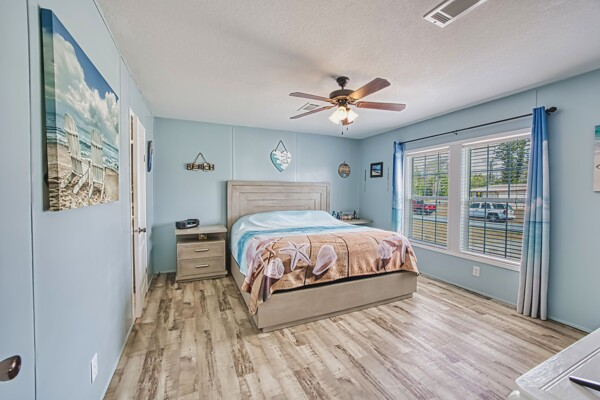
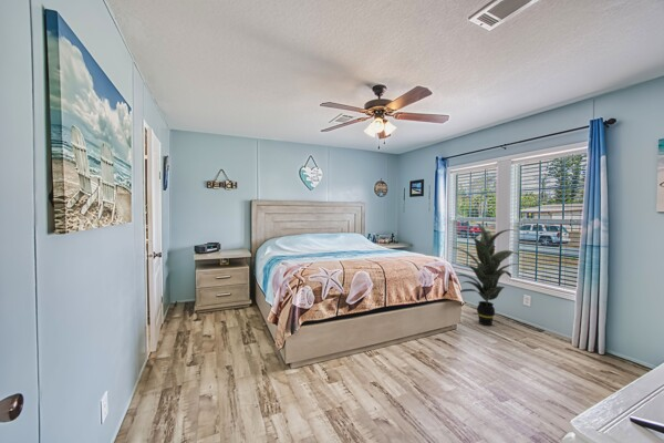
+ indoor plant [454,222,521,327]
